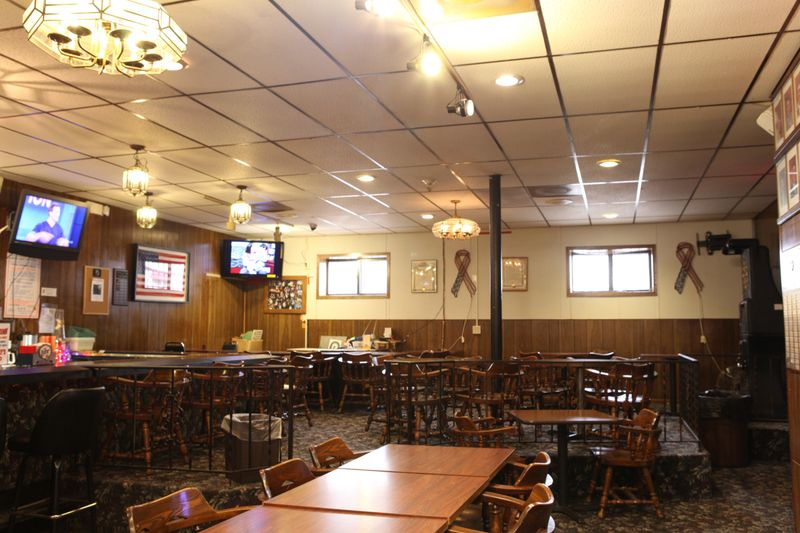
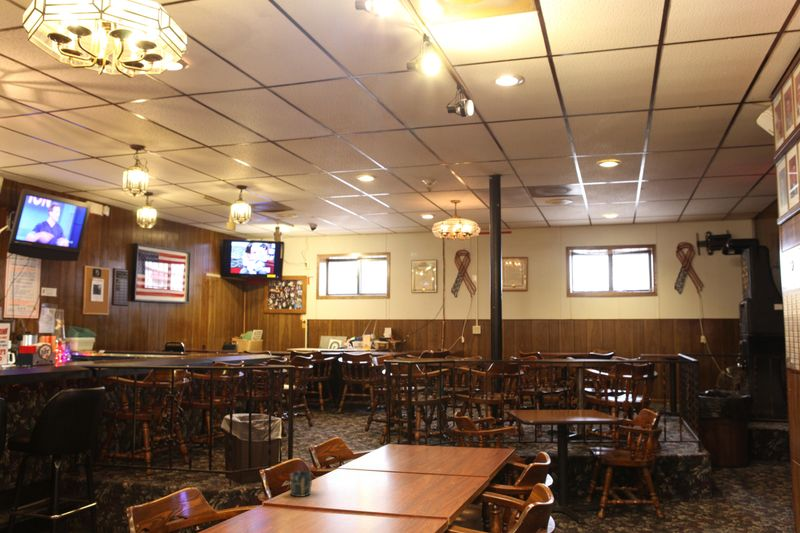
+ cup [289,470,313,498]
